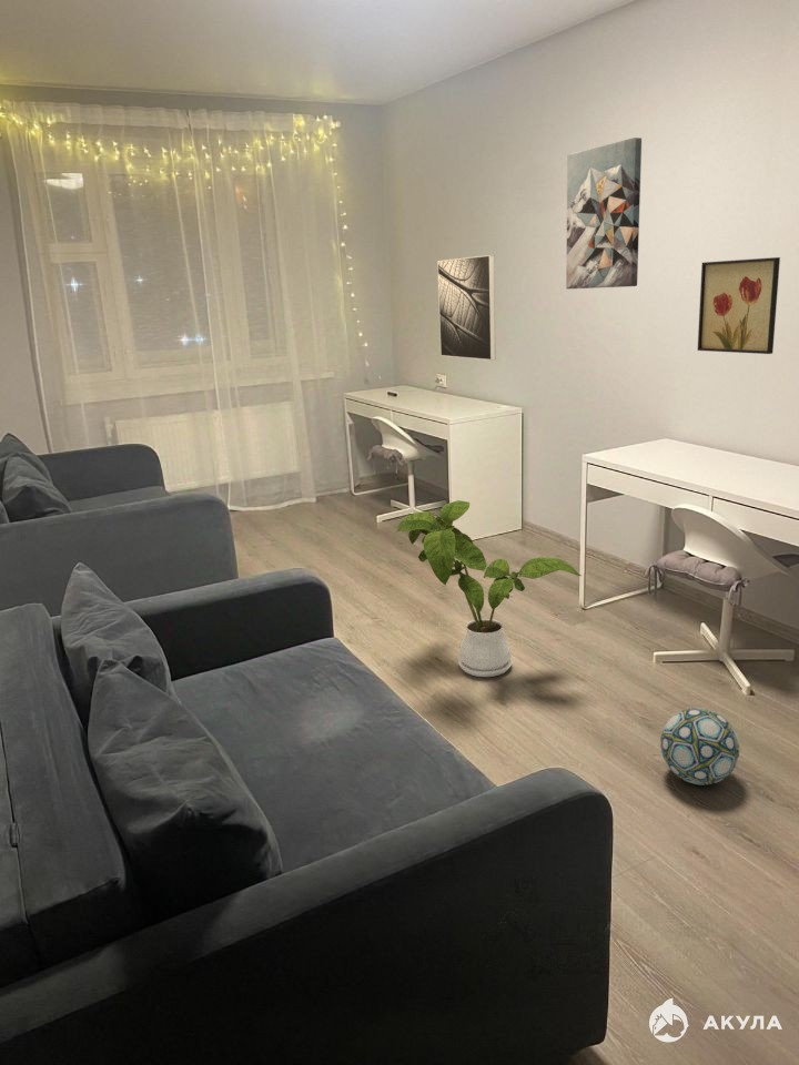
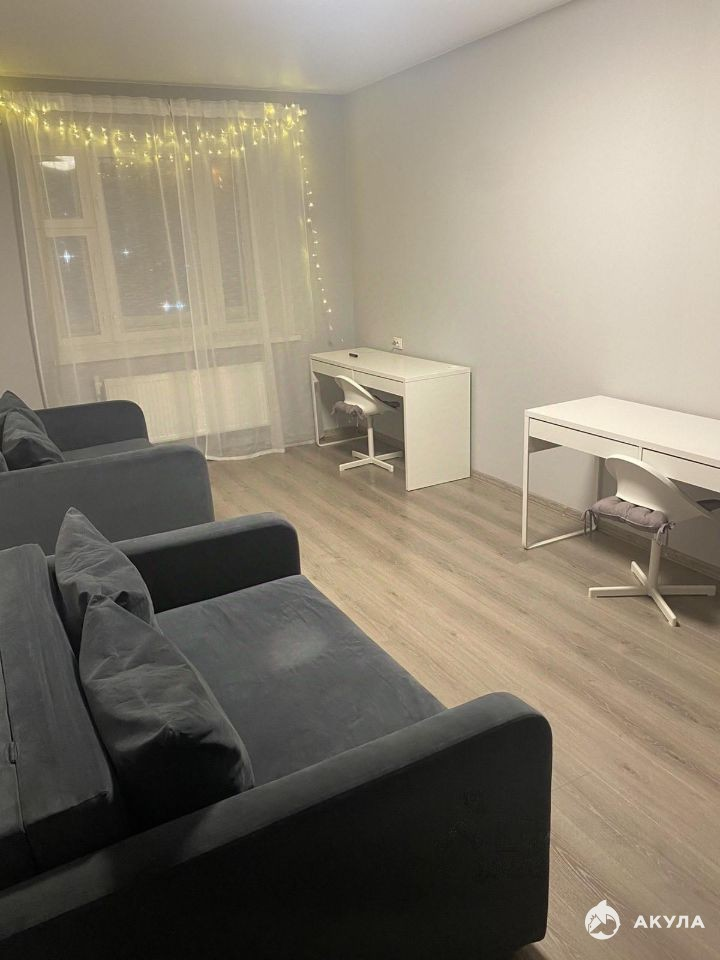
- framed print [436,254,497,362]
- ball [659,707,741,785]
- wall art [565,136,643,290]
- house plant [395,499,583,678]
- wall art [697,256,781,355]
